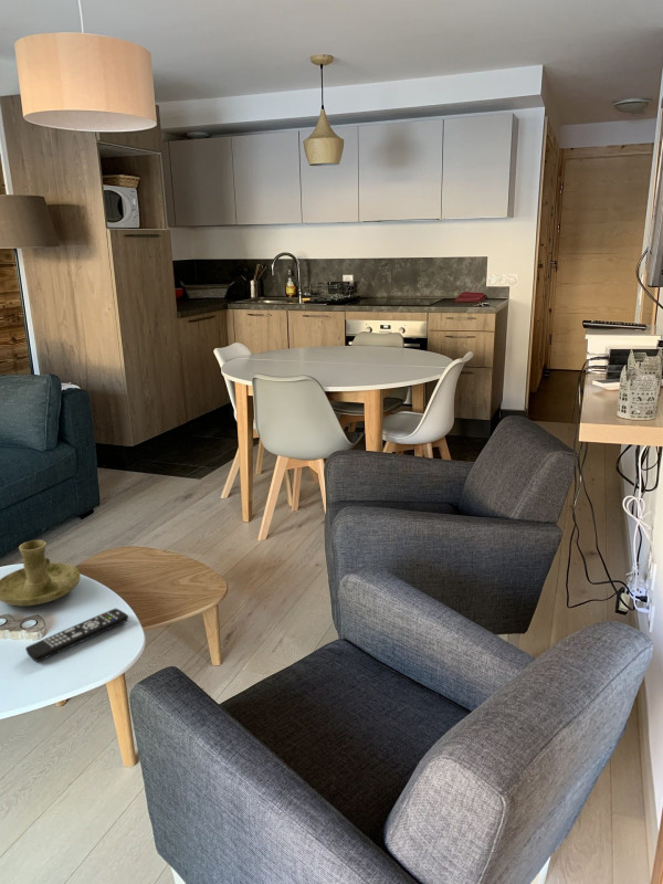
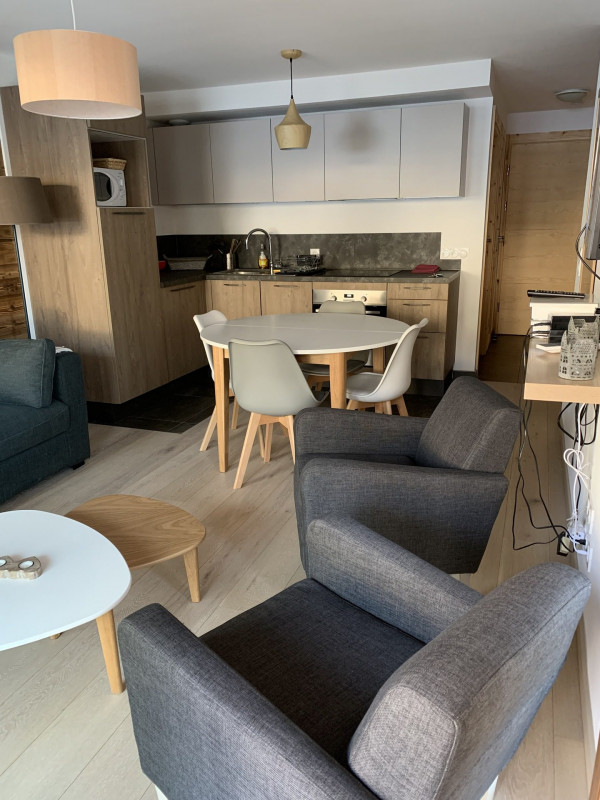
- remote control [24,608,129,663]
- candle holder [0,539,82,607]
